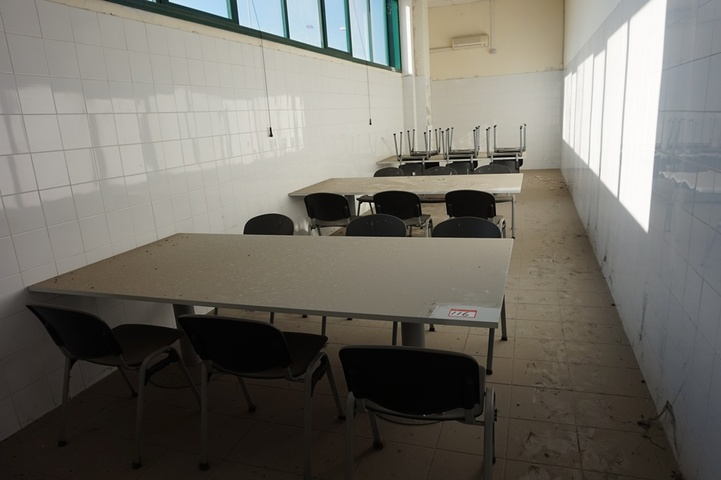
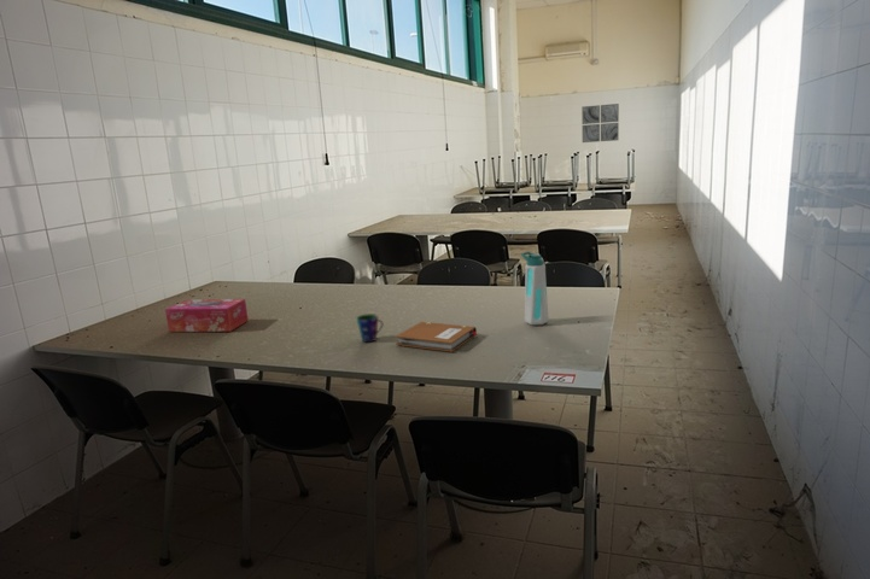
+ tissue box [164,298,250,333]
+ cup [355,312,384,344]
+ water bottle [520,251,550,326]
+ wall art [580,103,620,144]
+ notebook [395,321,478,353]
